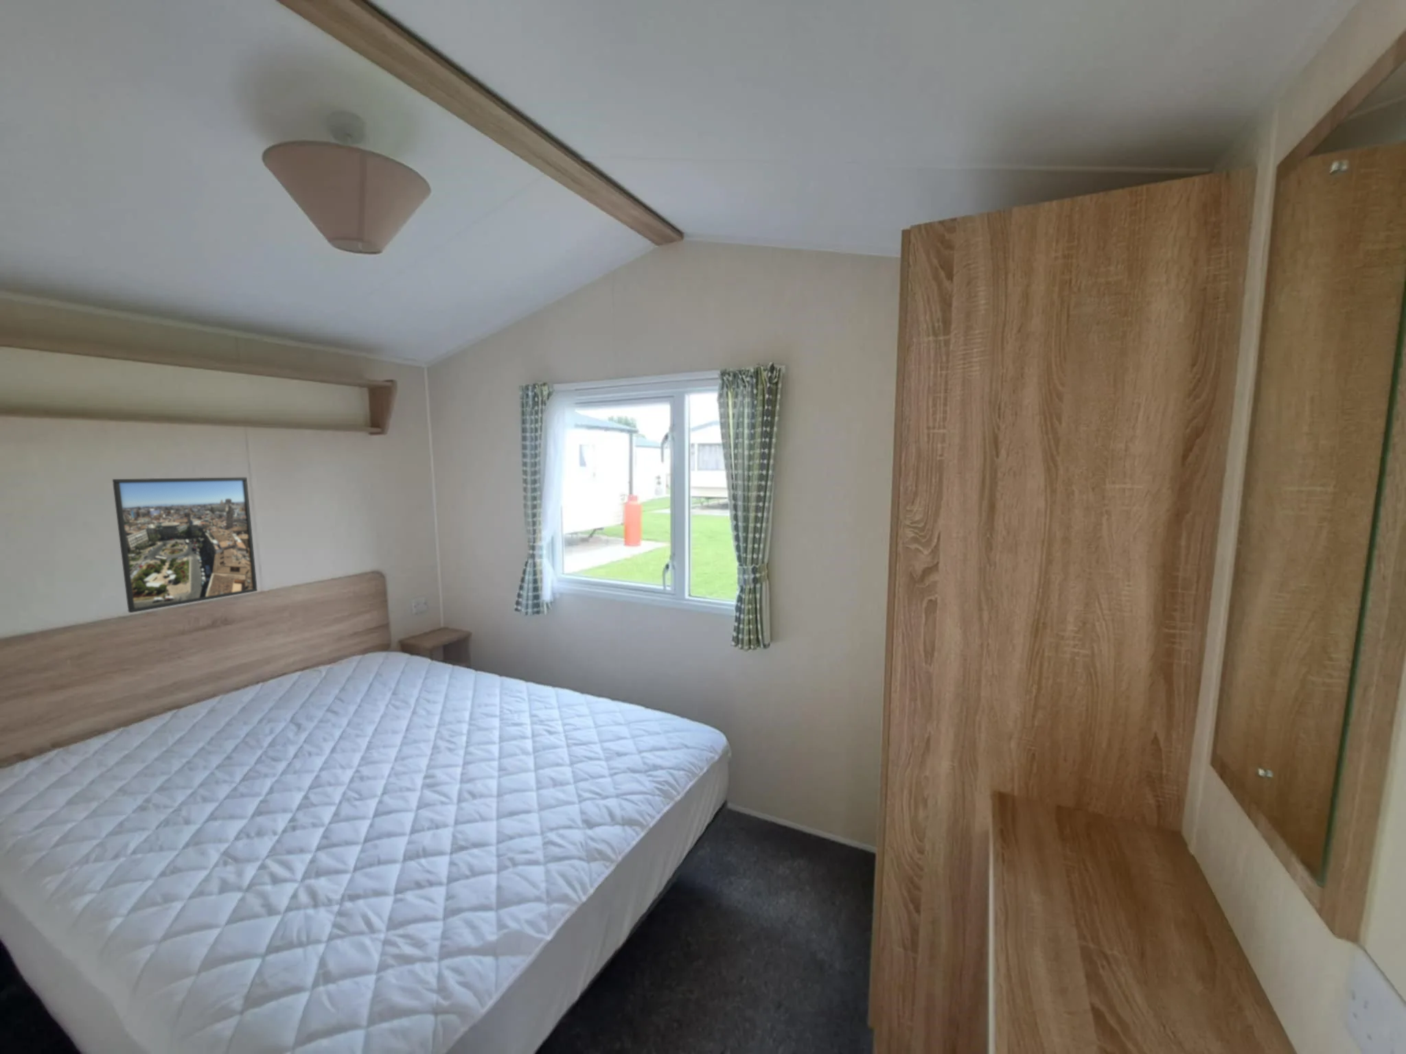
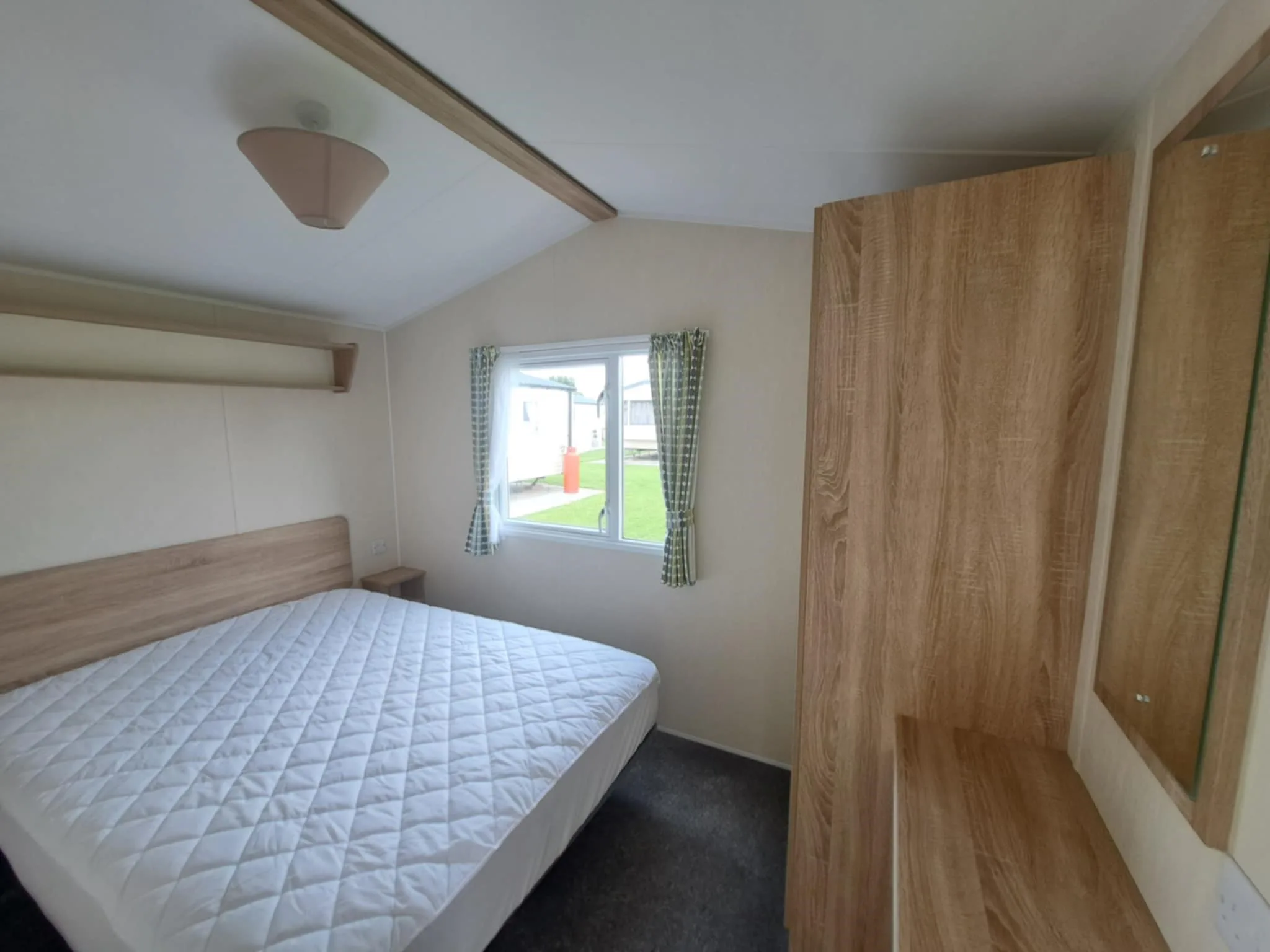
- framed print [112,477,258,613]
